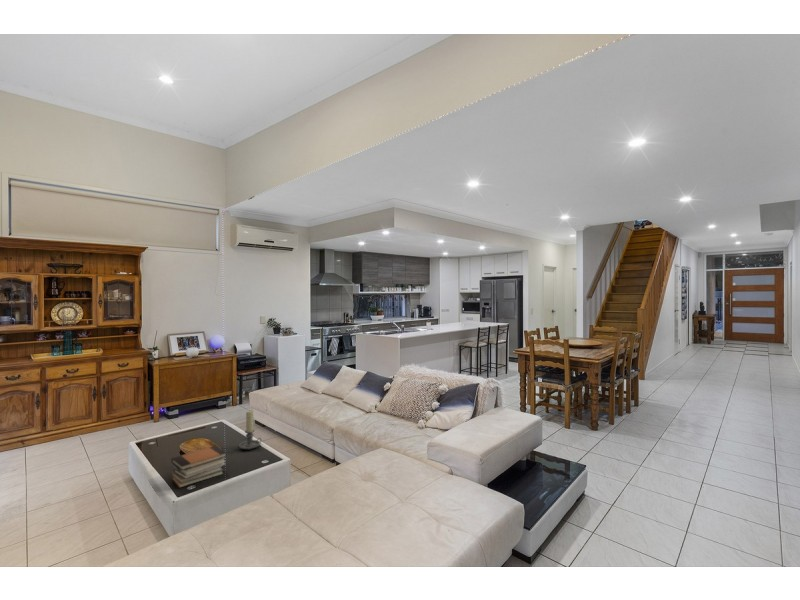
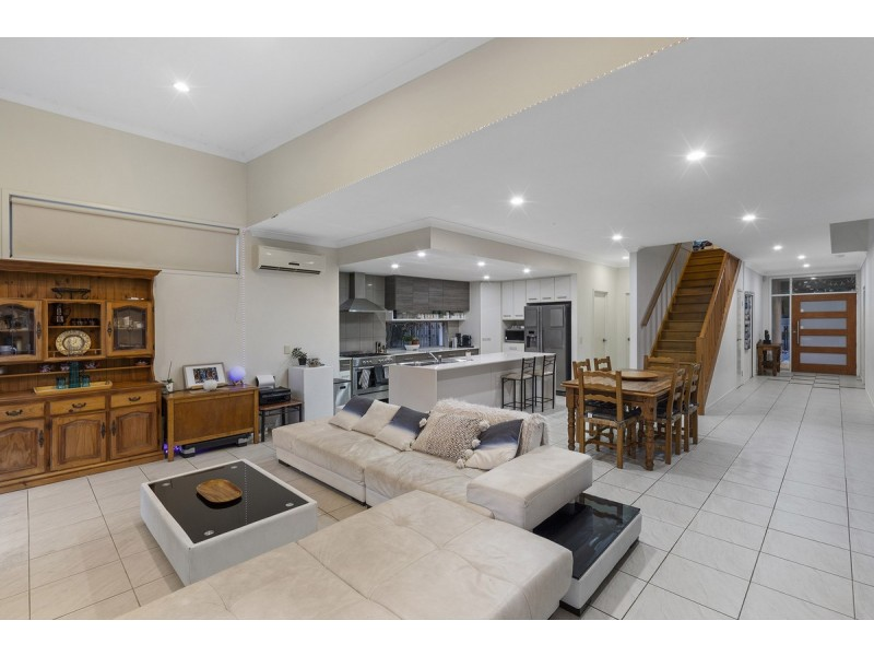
- book stack [170,445,228,489]
- candle holder [238,409,262,450]
